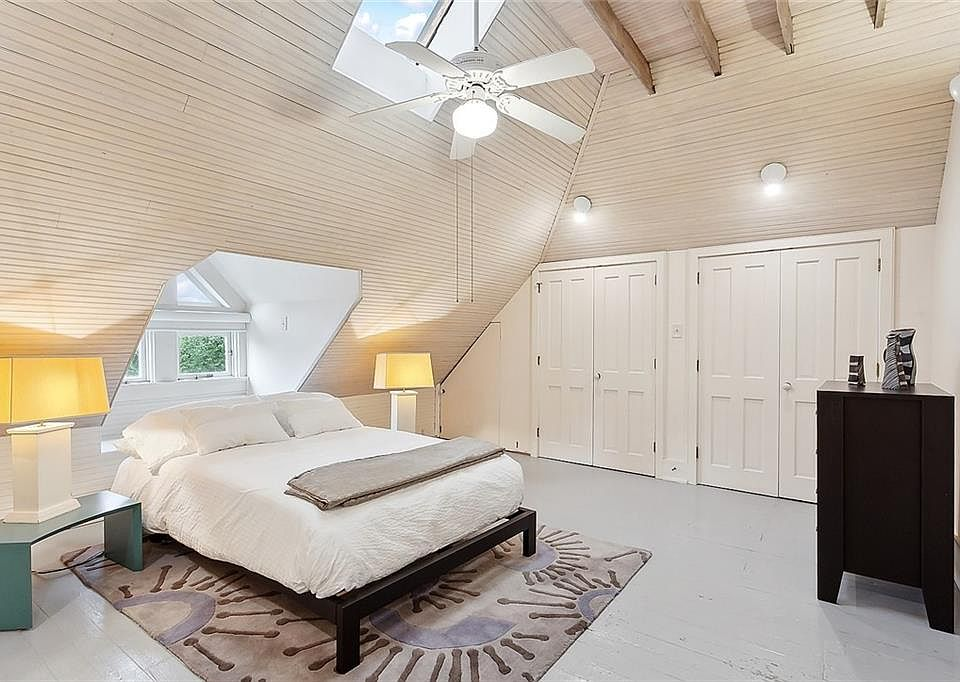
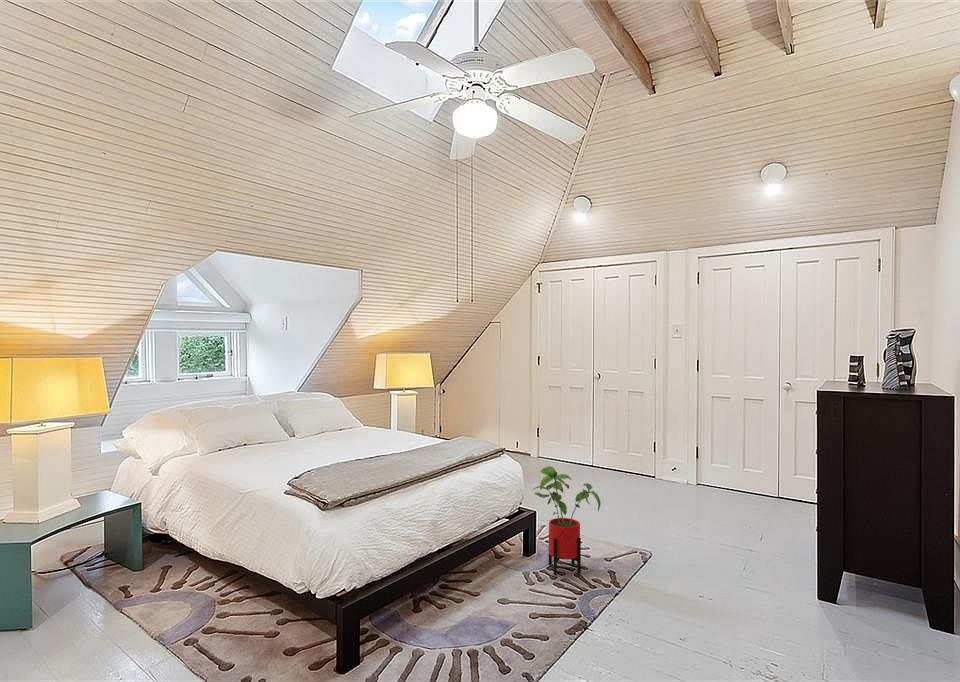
+ house plant [531,465,602,576]
